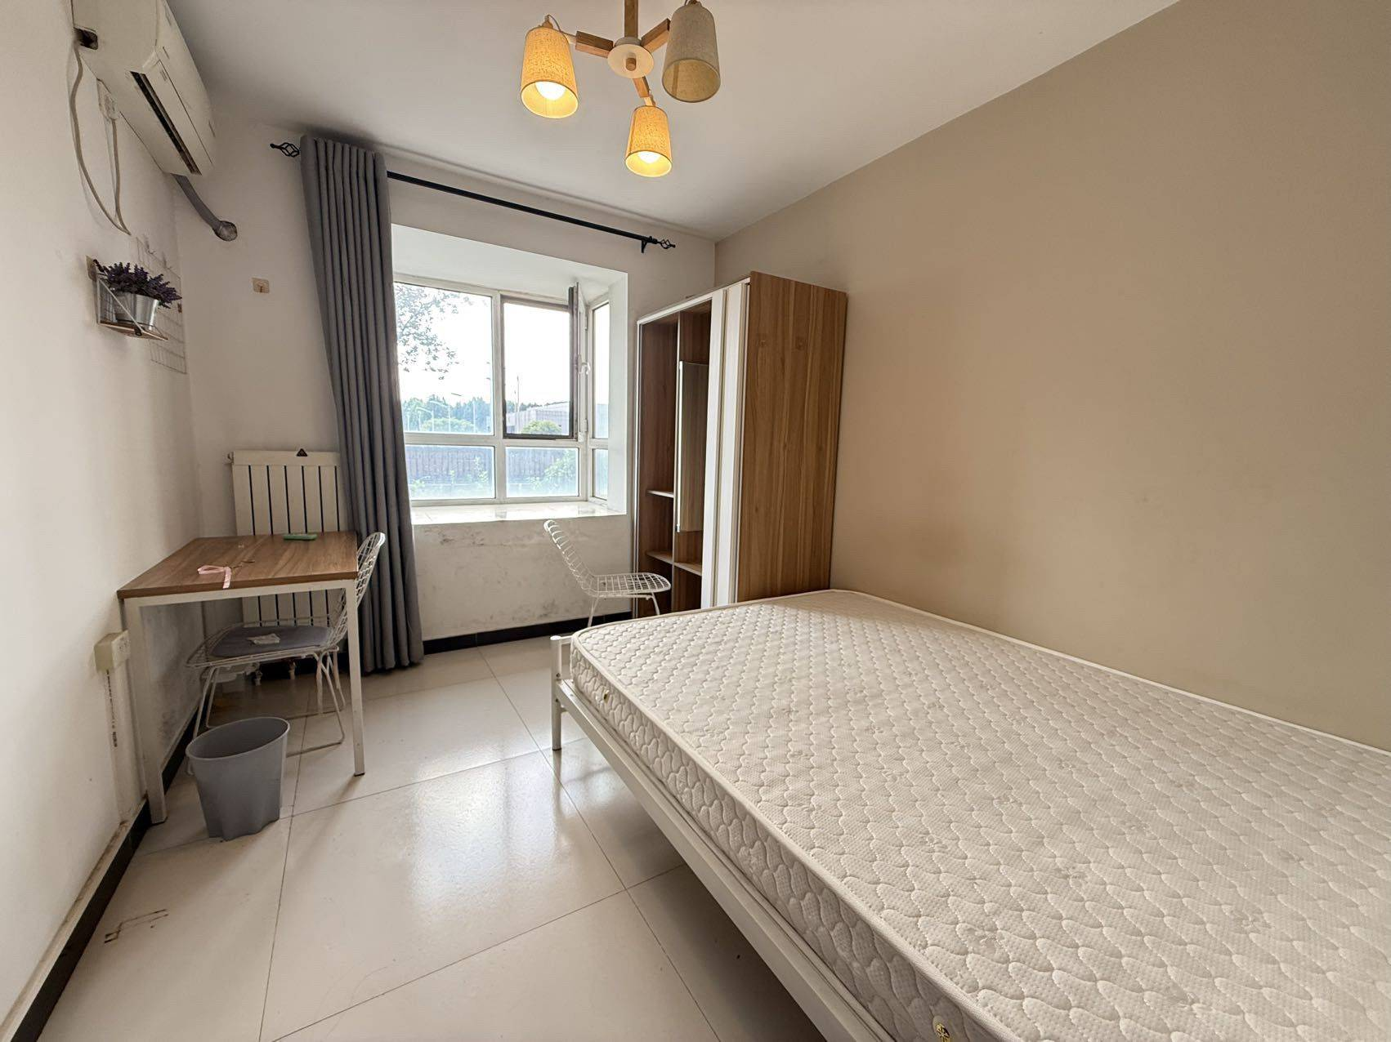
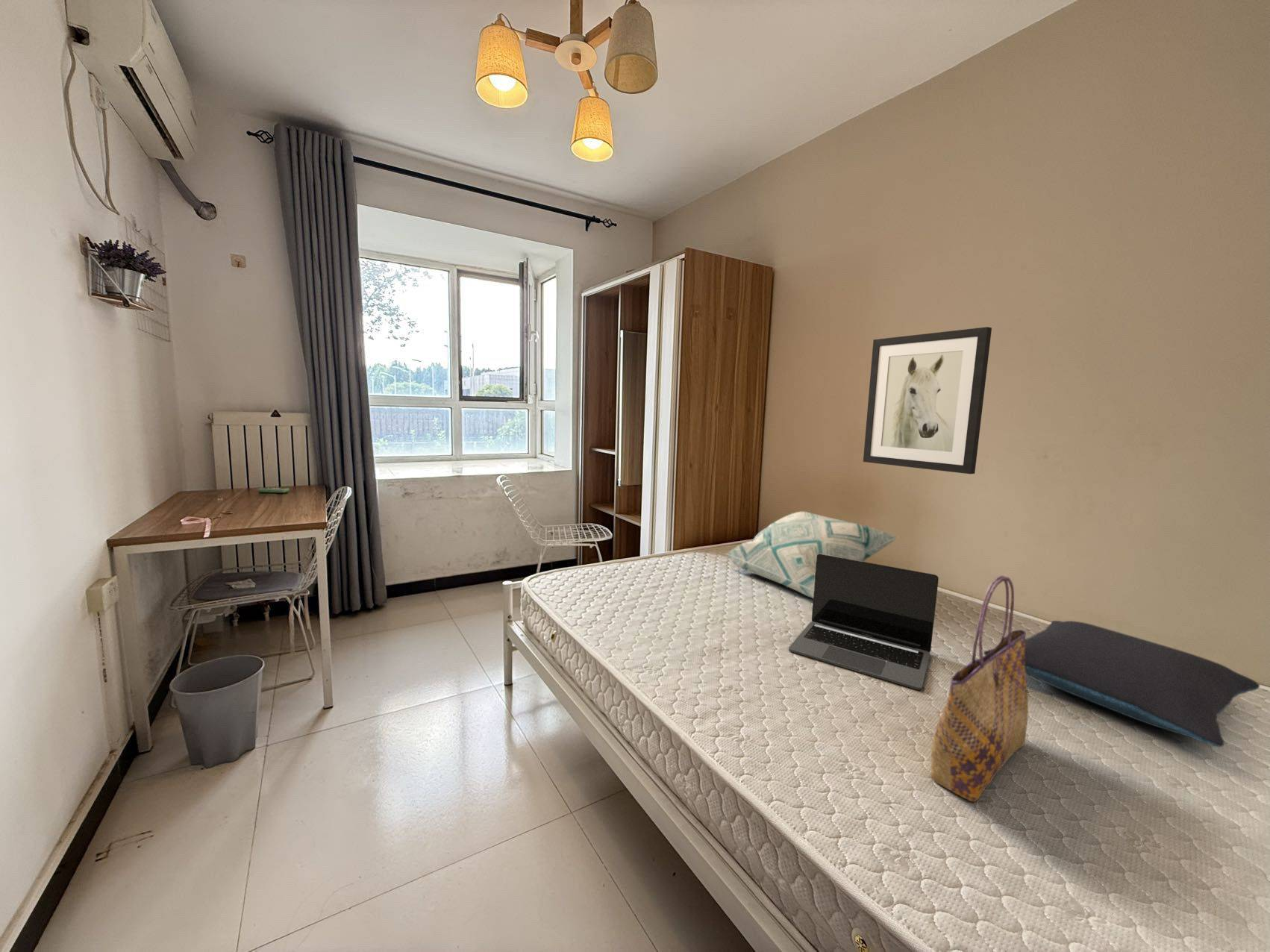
+ decorative pillow [725,511,900,599]
+ pillow [983,620,1260,748]
+ wall art [863,326,992,475]
+ tote bag [930,574,1029,803]
+ laptop [788,554,939,691]
